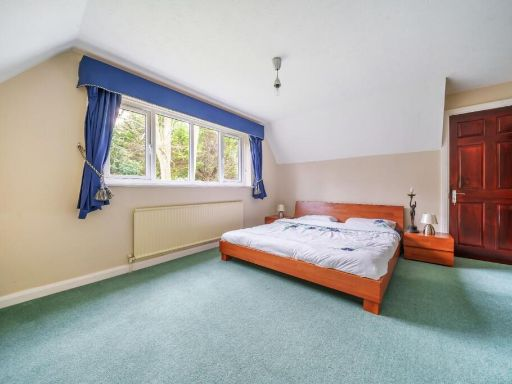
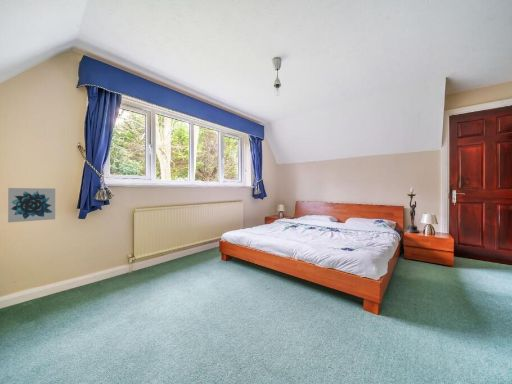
+ wall art [7,187,56,223]
